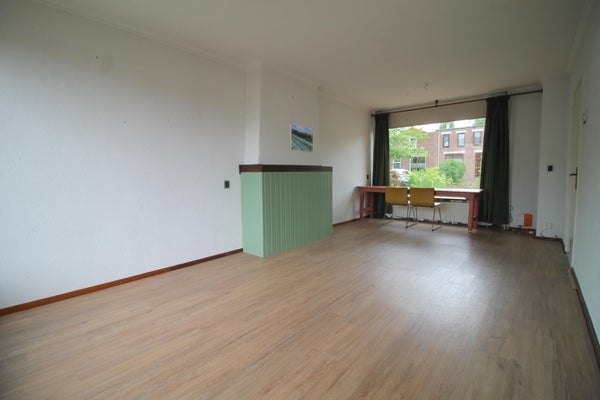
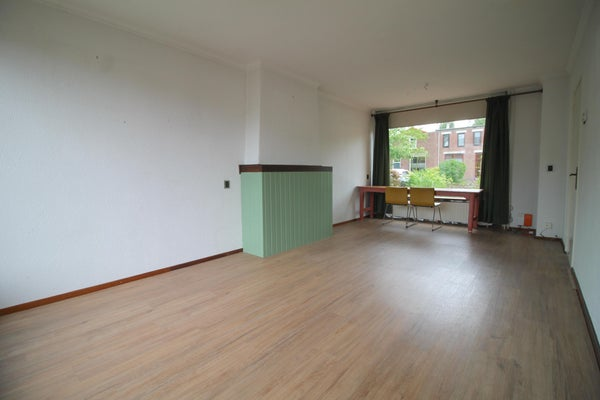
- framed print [289,123,314,154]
